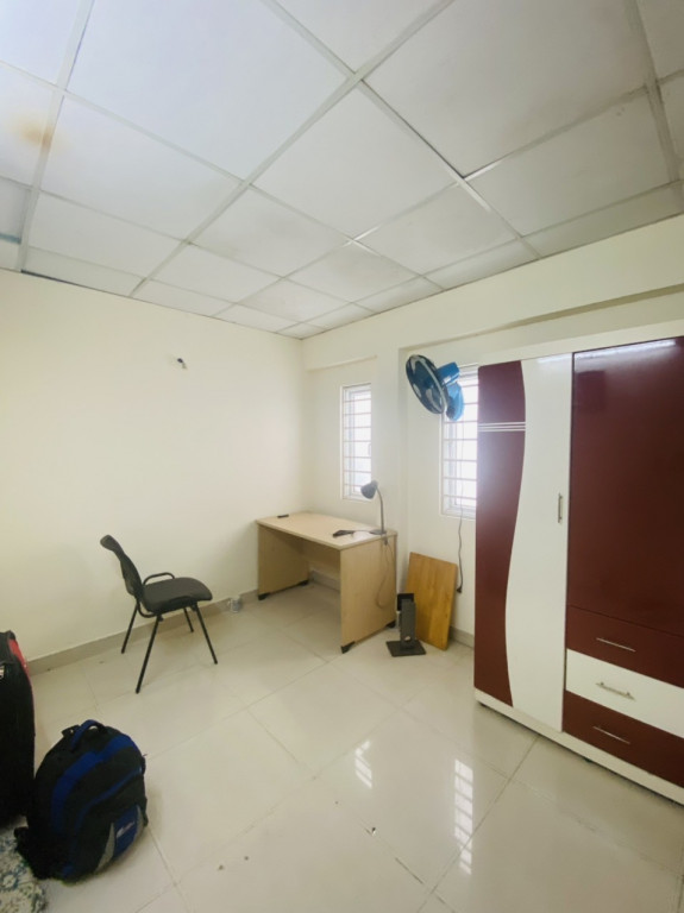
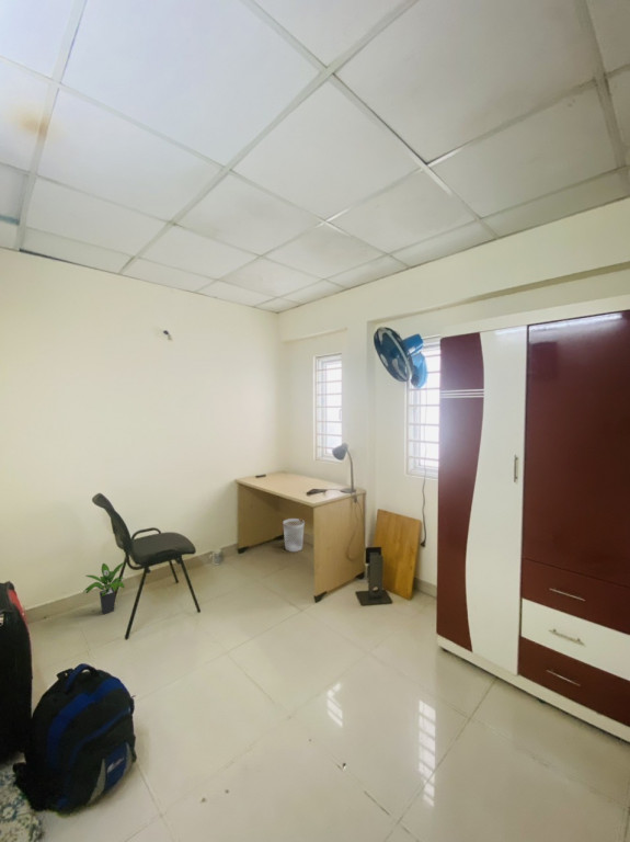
+ wastebasket [282,517,306,553]
+ potted plant [82,561,127,615]
